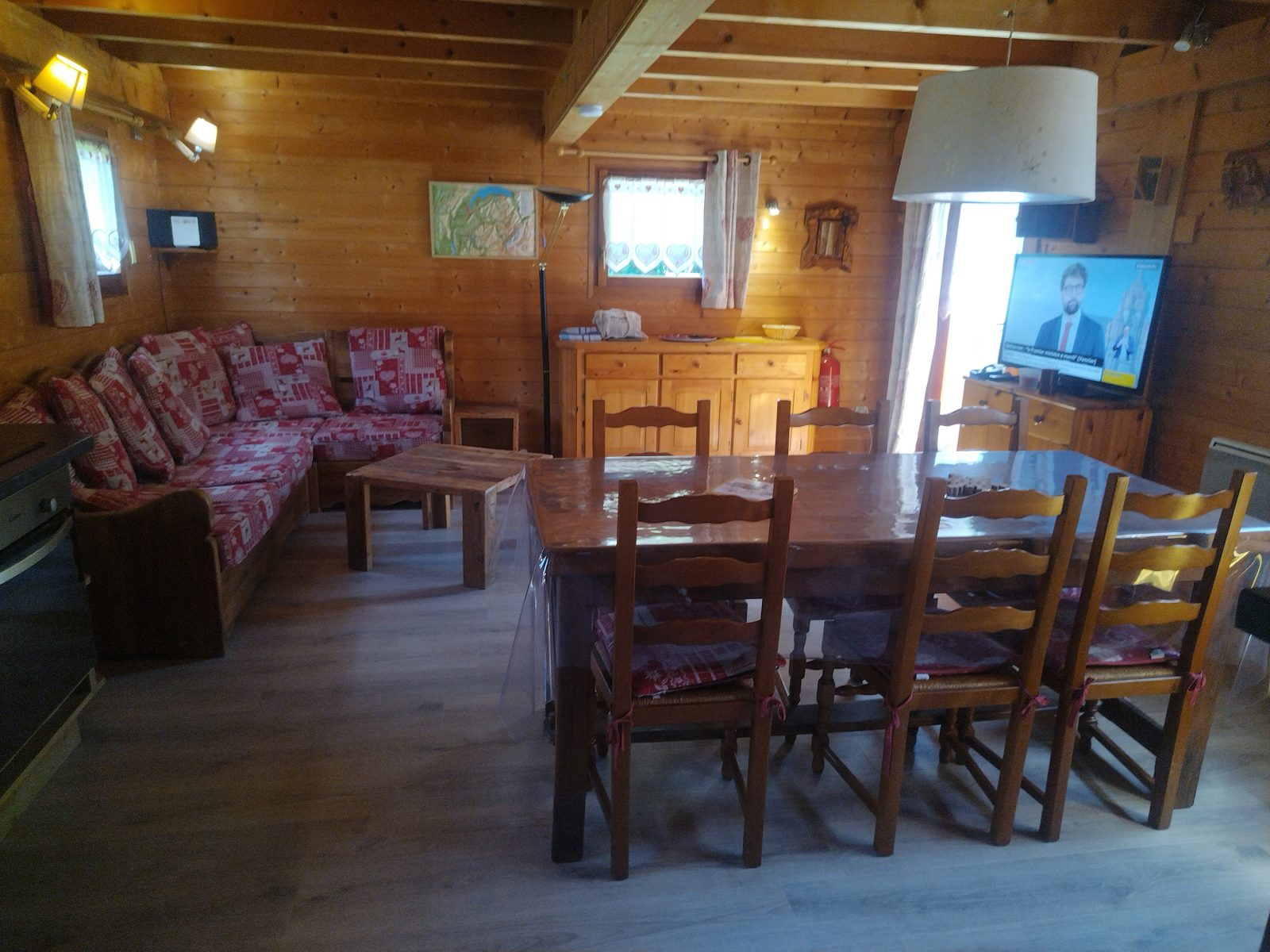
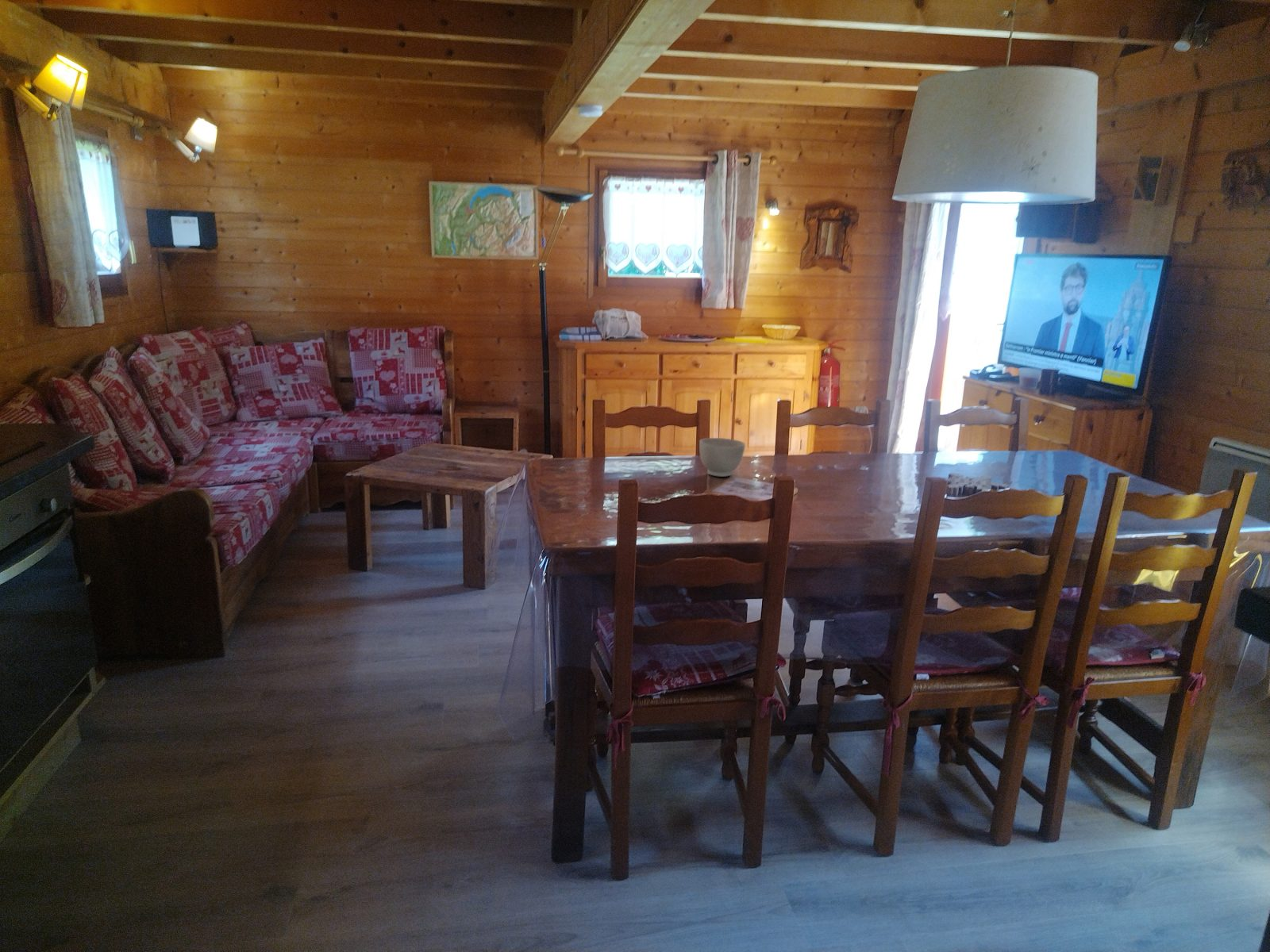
+ bowl [698,437,746,478]
